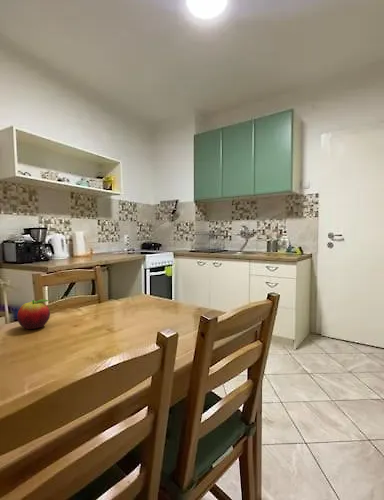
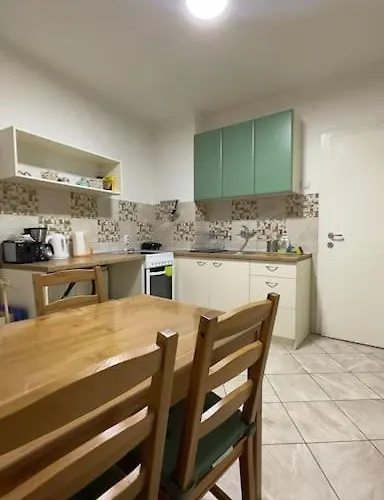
- fruit [16,298,51,330]
